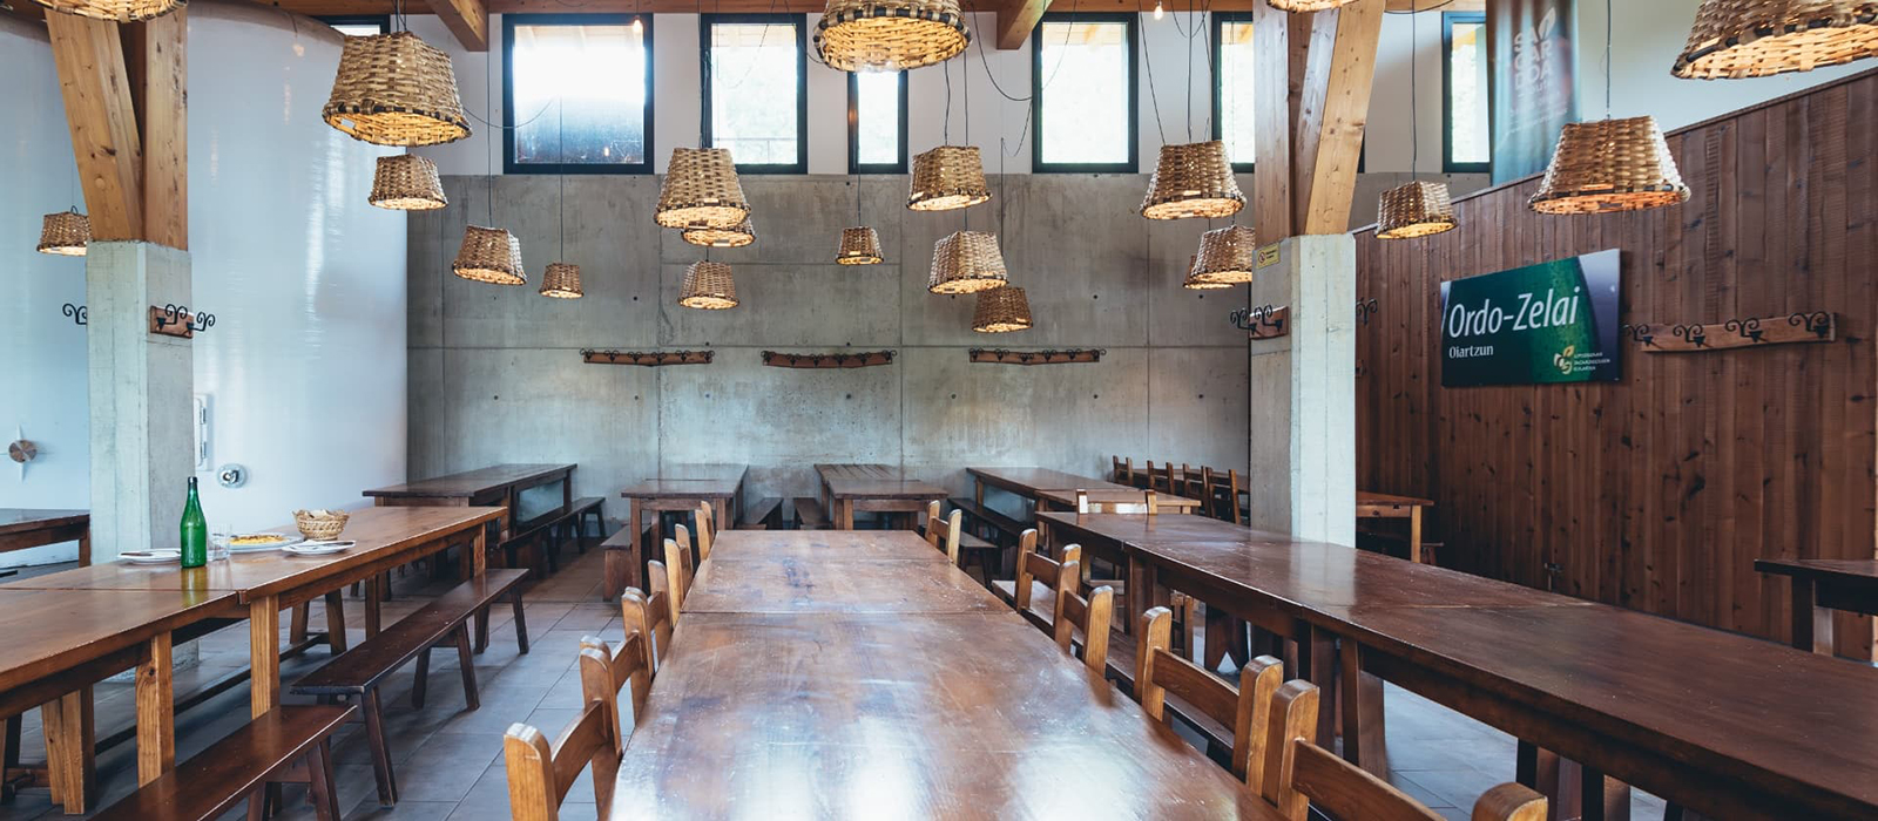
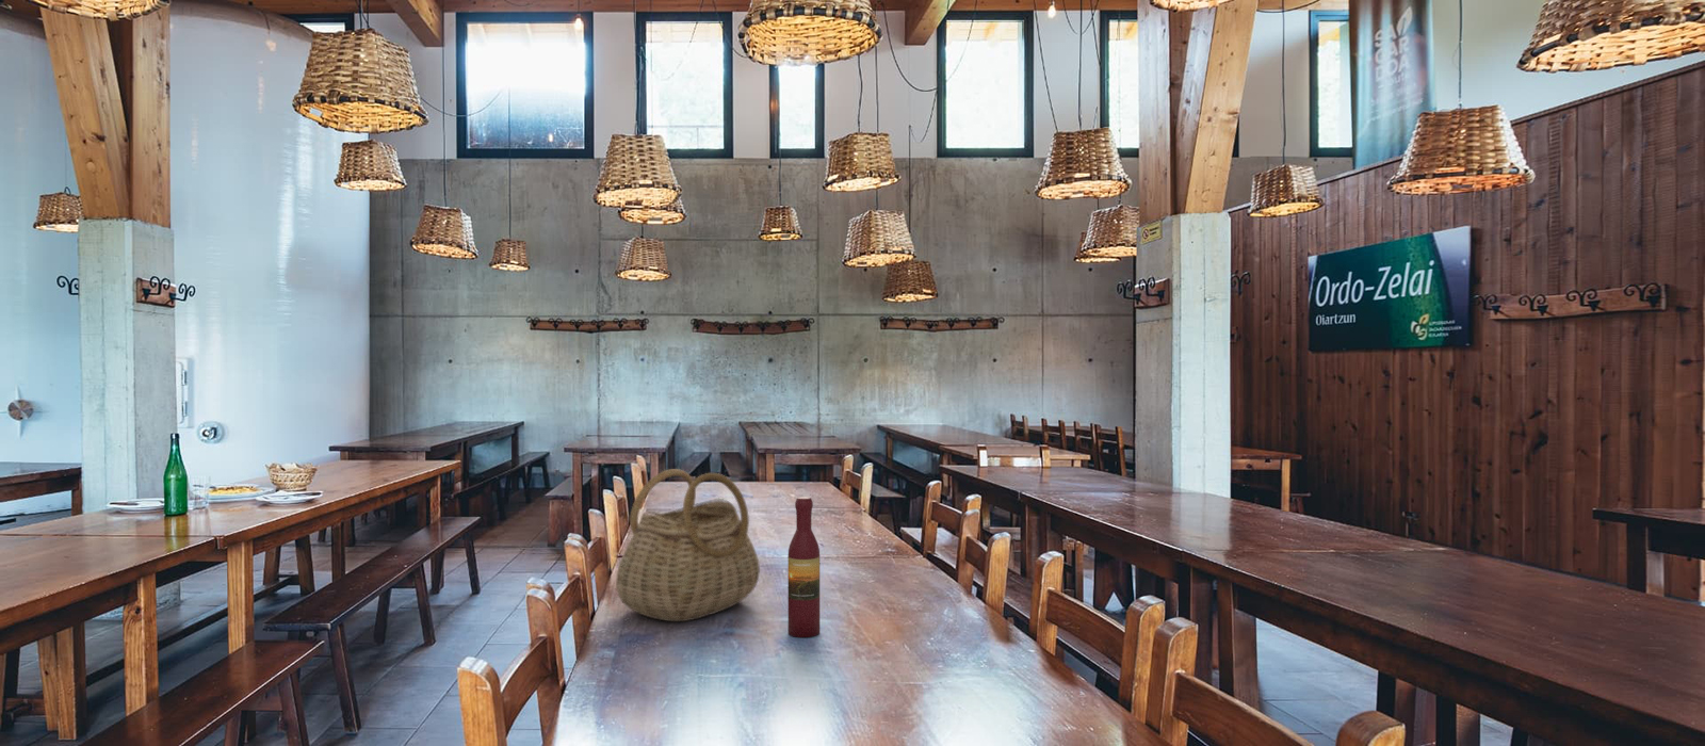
+ wine bottle [787,496,821,638]
+ basket [614,468,761,622]
